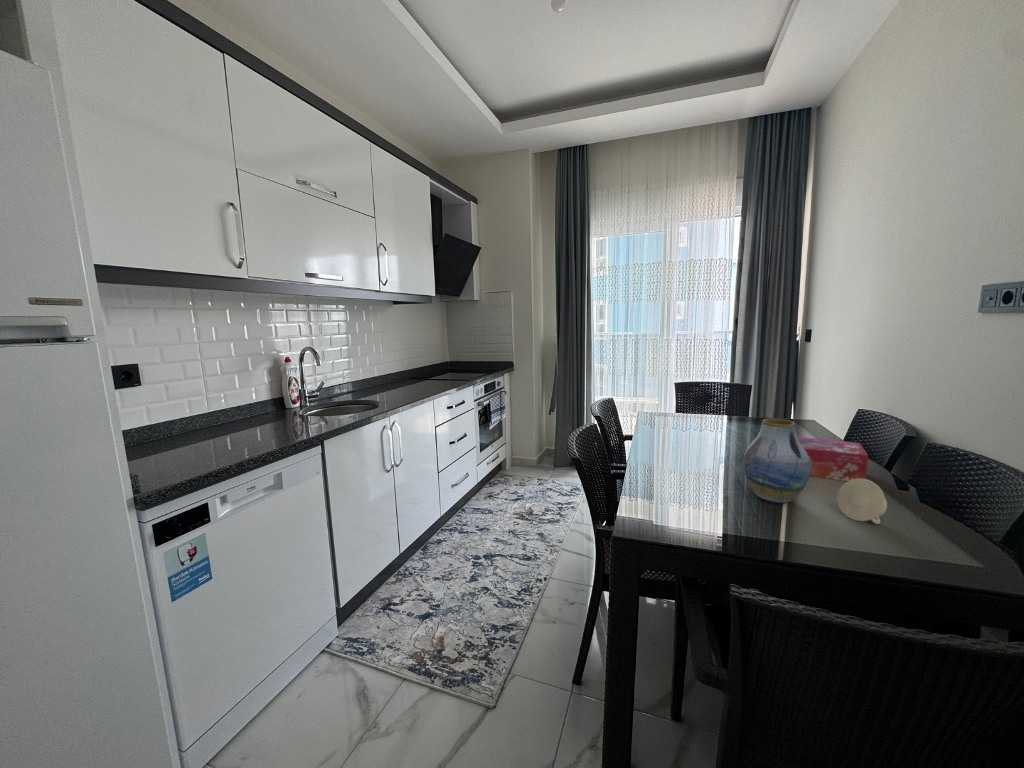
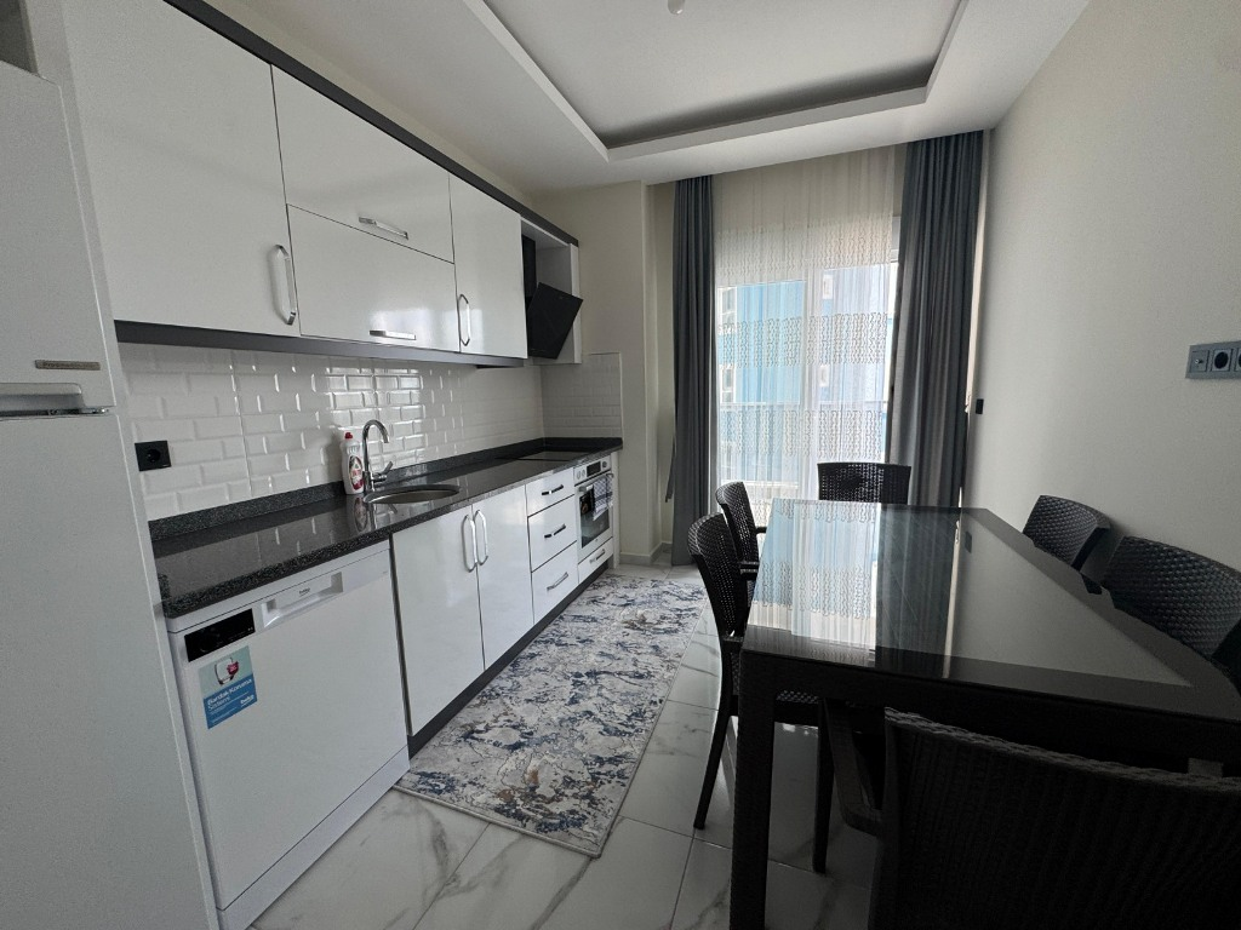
- vase [742,418,811,504]
- cup [836,478,888,525]
- tissue box [797,436,869,482]
